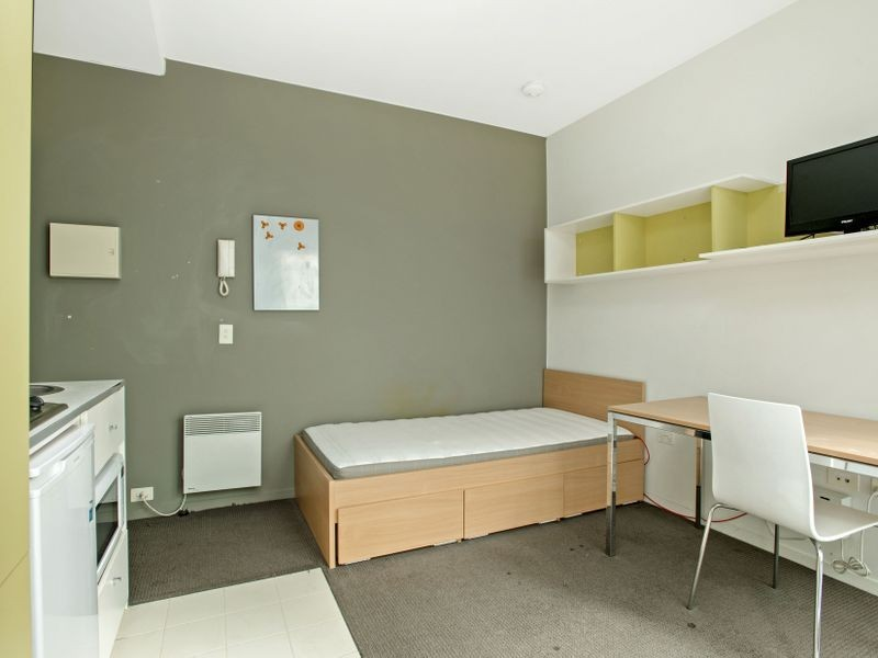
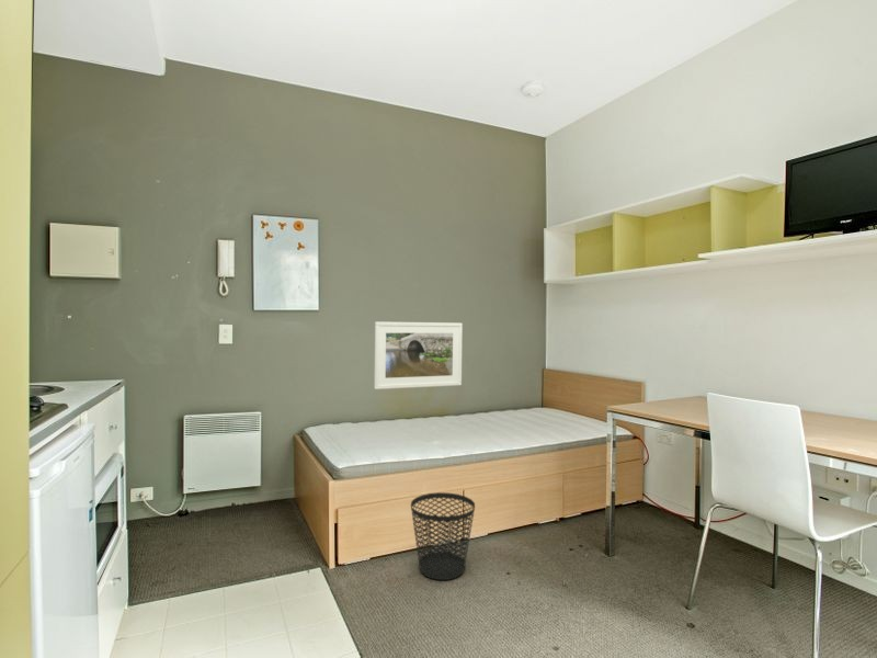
+ wastebasket [410,491,476,581]
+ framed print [373,321,464,390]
